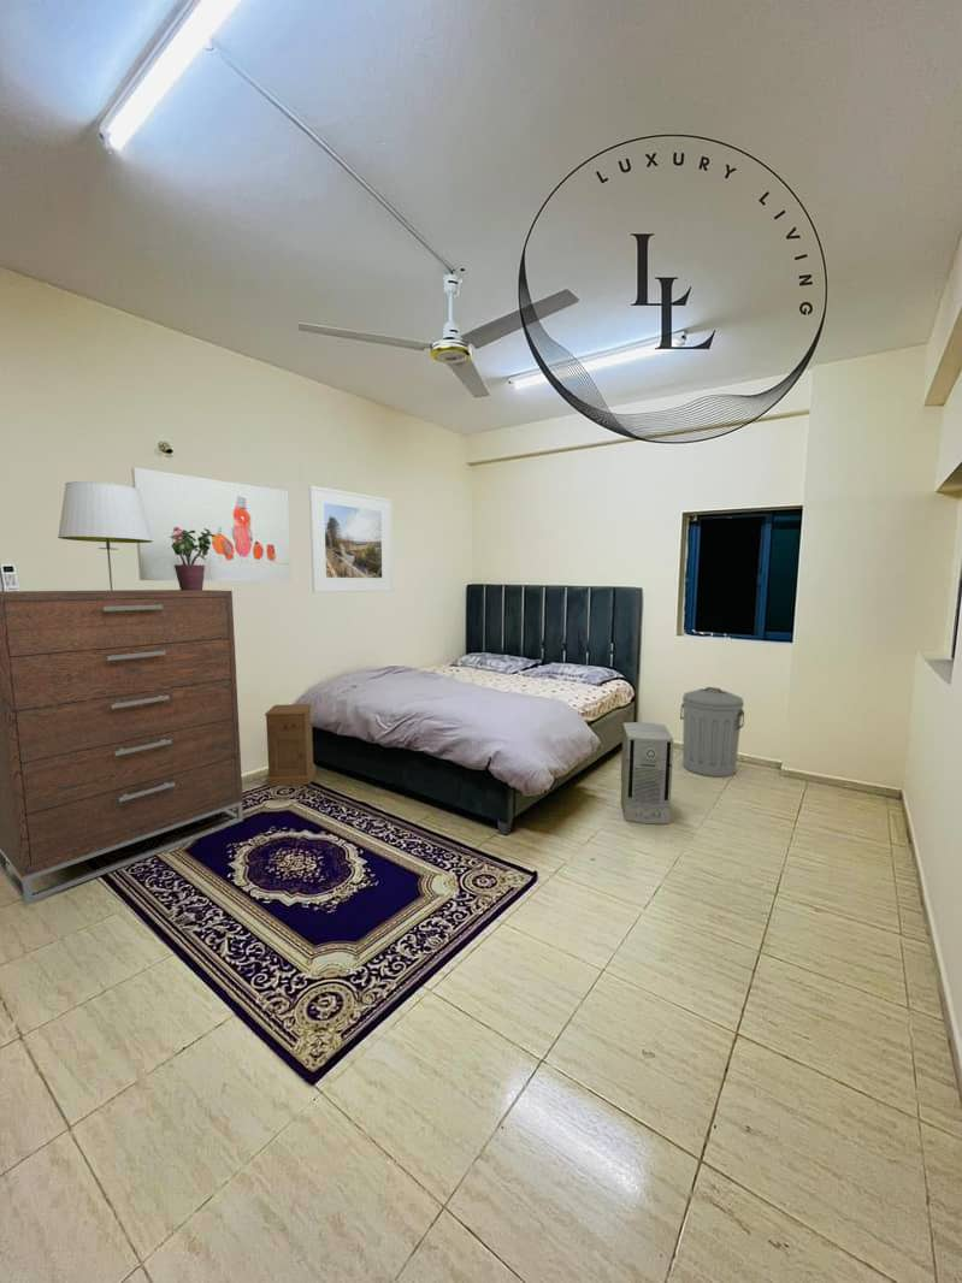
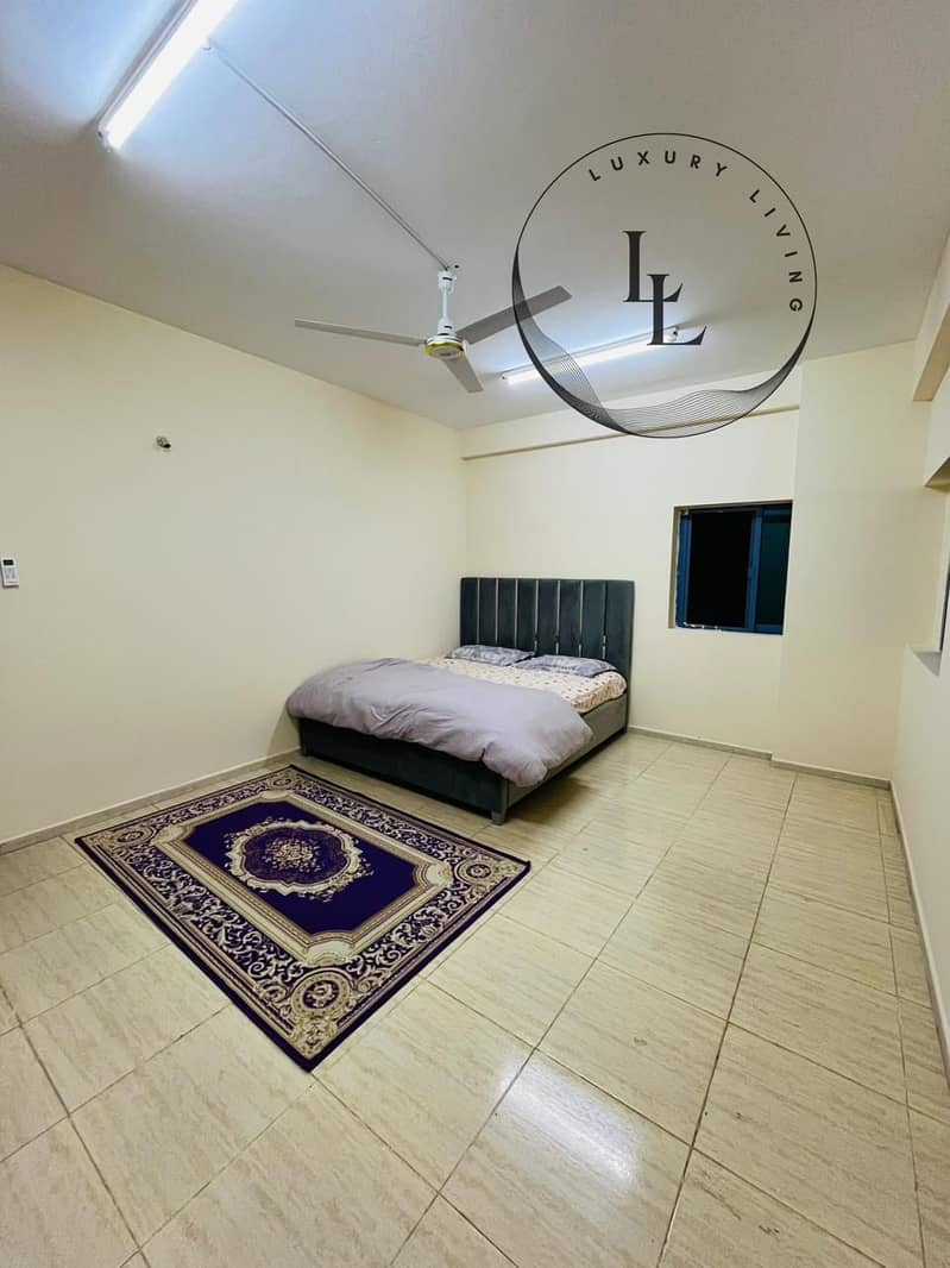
- air purifier [620,721,674,824]
- potted plant [171,528,216,591]
- trash can [679,686,745,778]
- dresser [0,589,244,905]
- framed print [308,484,394,593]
- wall art [130,467,293,583]
- nightstand [264,703,317,787]
- table lamp [57,480,153,591]
